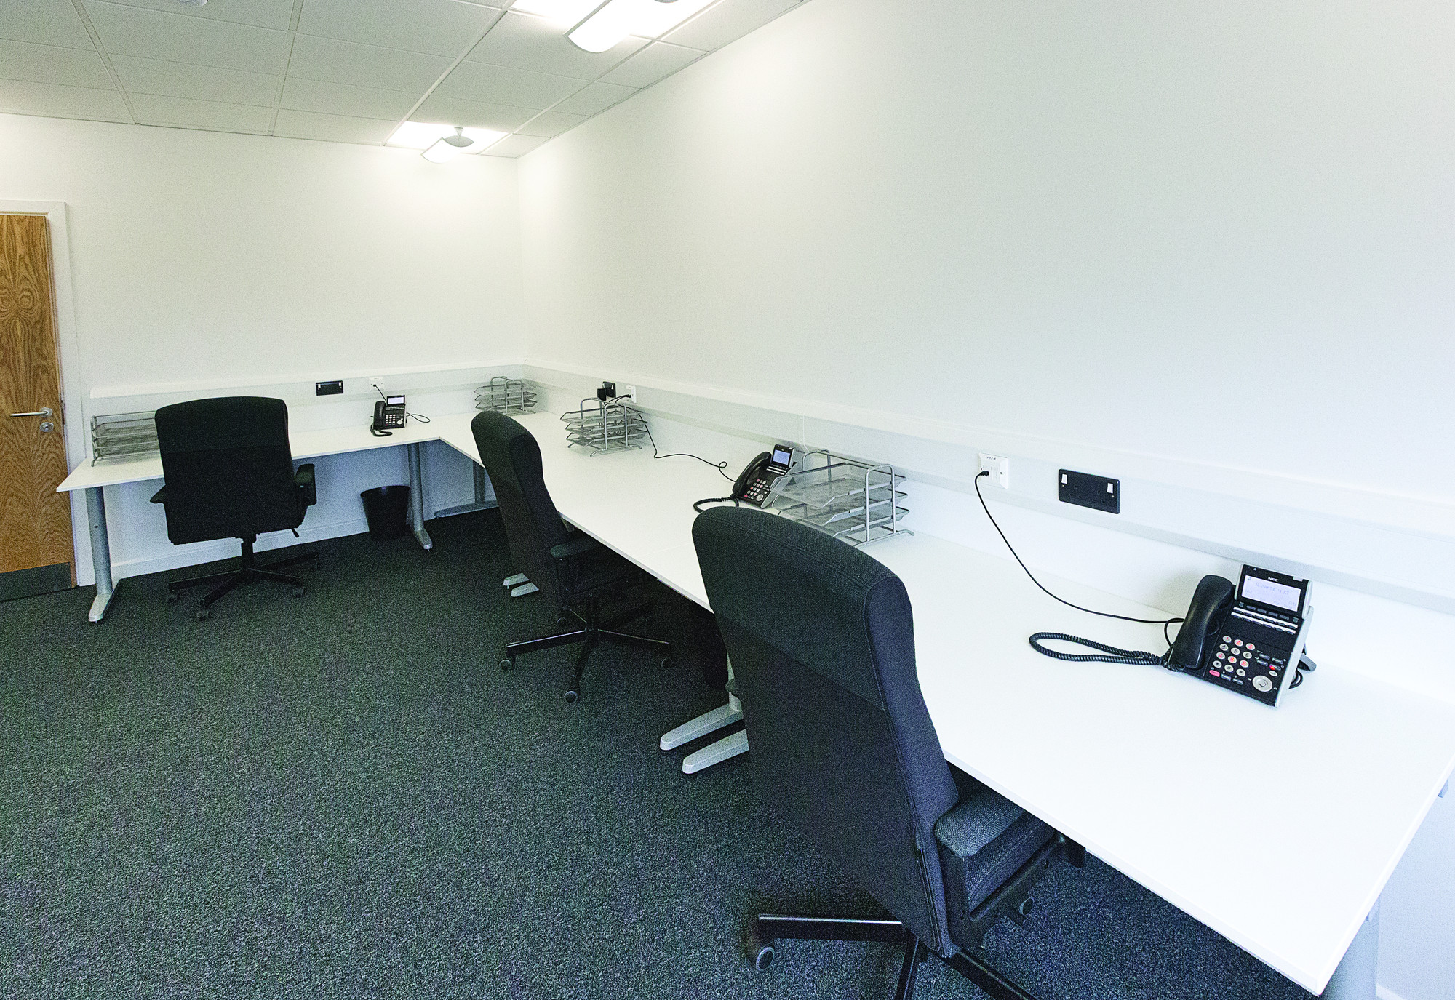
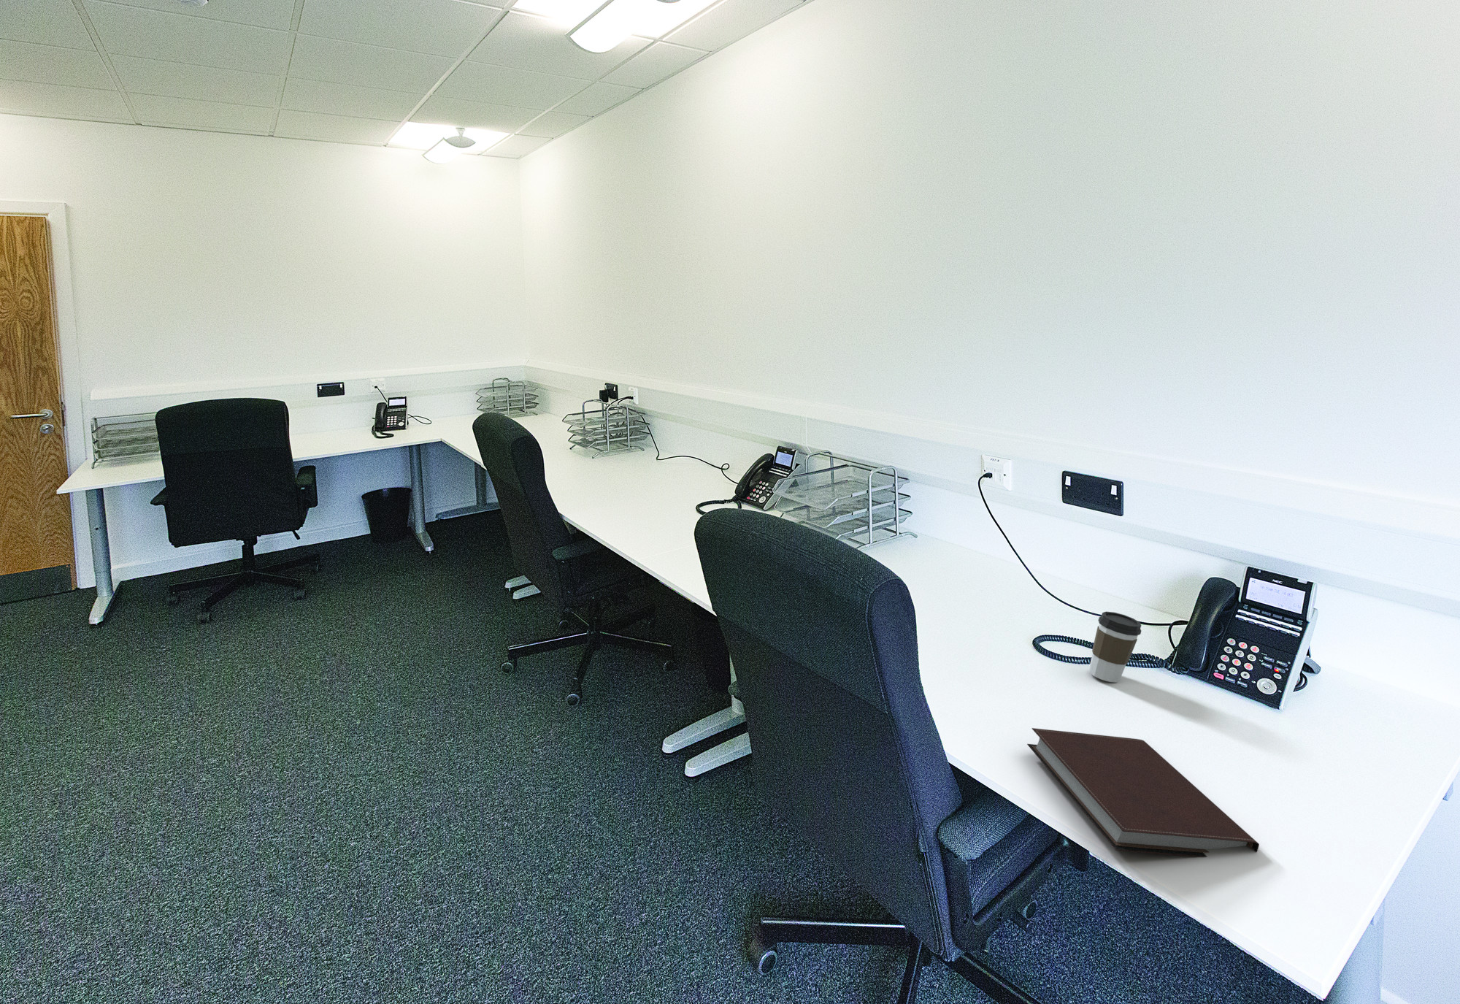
+ coffee cup [1088,611,1143,683]
+ notebook [1026,728,1260,858]
